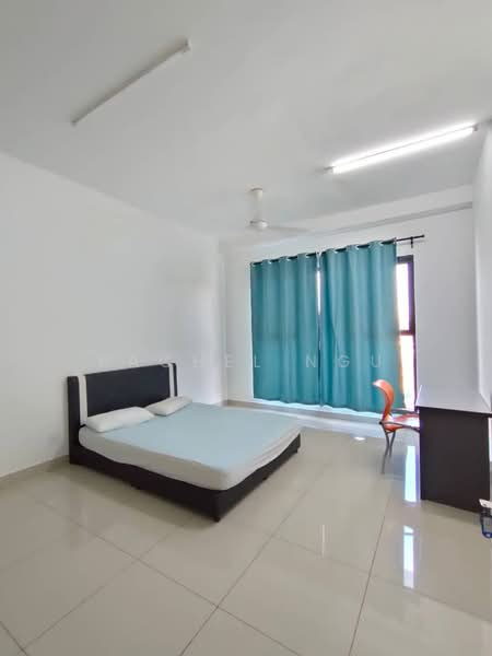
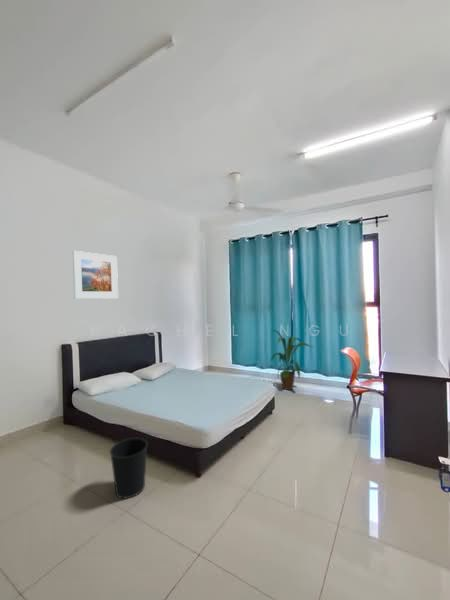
+ house plant [268,329,314,391]
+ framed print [72,250,119,300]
+ wastebasket [109,437,149,500]
